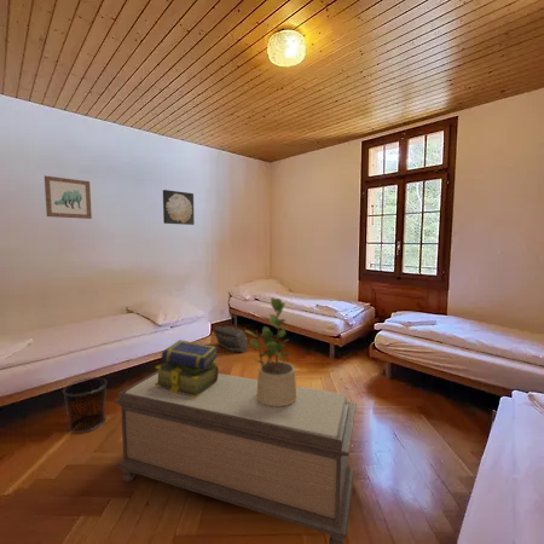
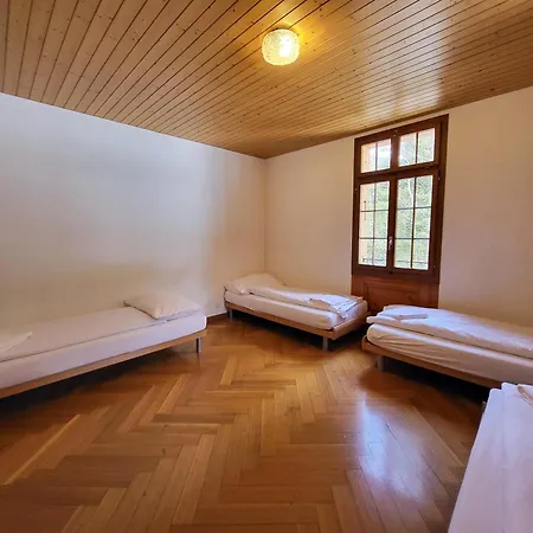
- waste bin [62,376,108,434]
- potted plant [244,296,297,406]
- wall art [44,174,93,220]
- bench [112,370,358,544]
- wall art [162,189,196,226]
- stack of books [155,338,220,398]
- backpack [213,325,249,354]
